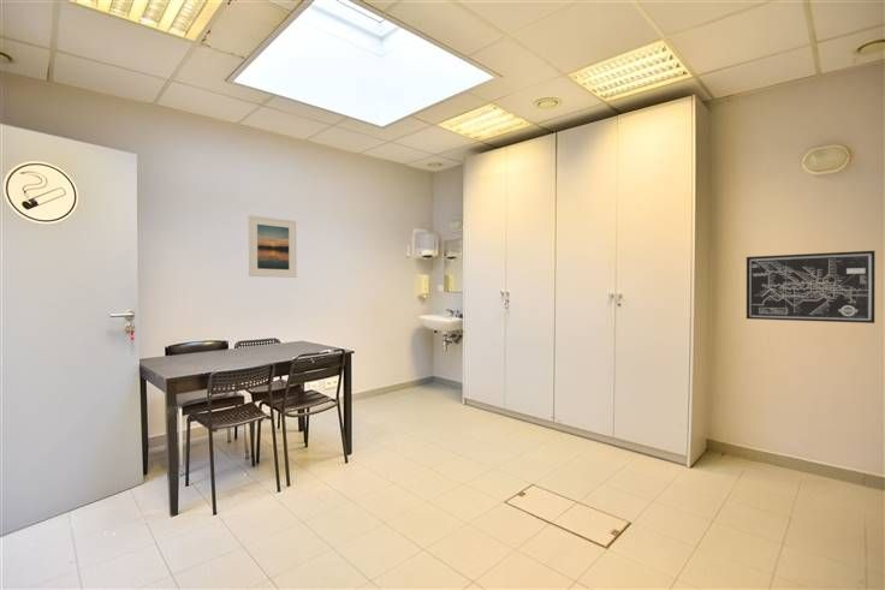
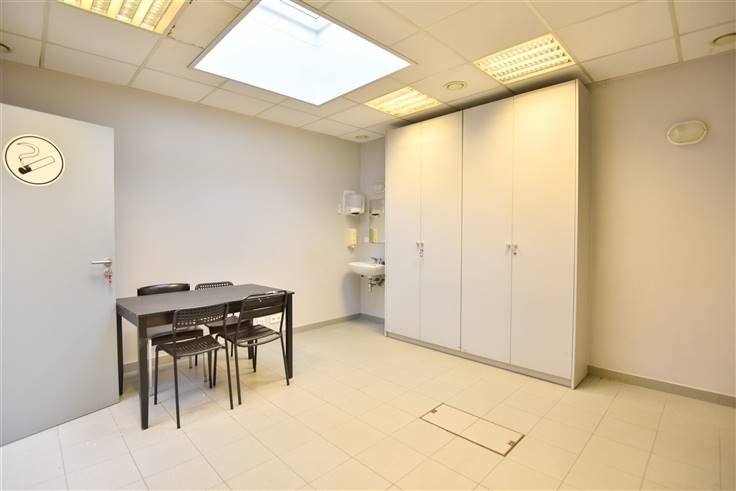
- wall art [746,250,877,324]
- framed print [248,214,297,279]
